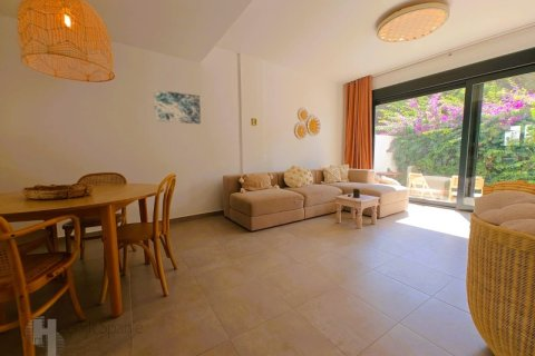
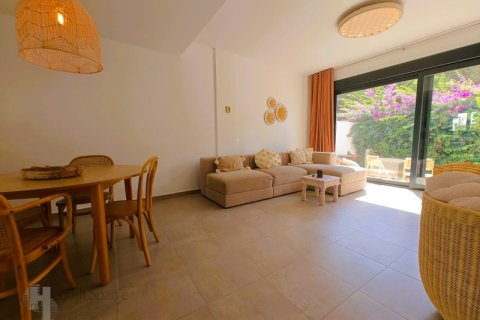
- wall art [153,89,202,125]
